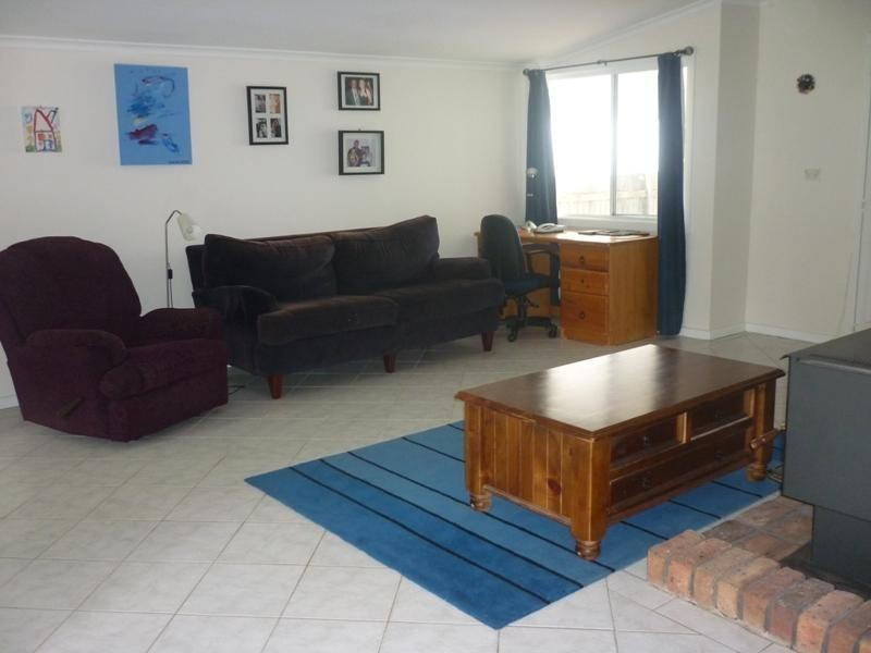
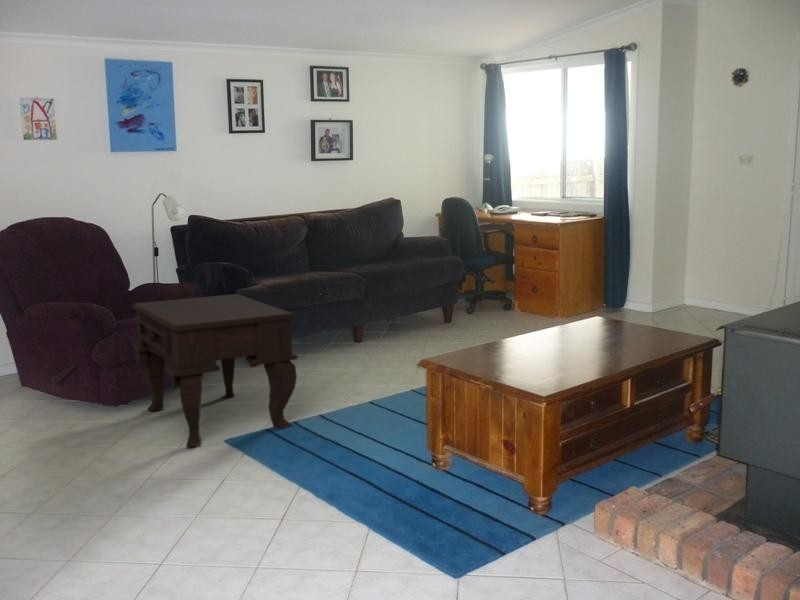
+ side table [131,293,298,448]
